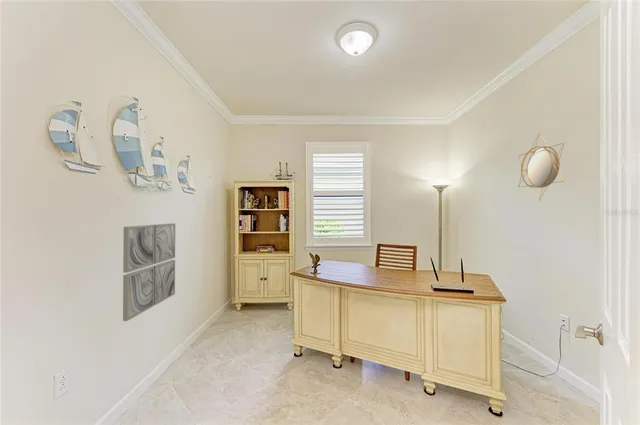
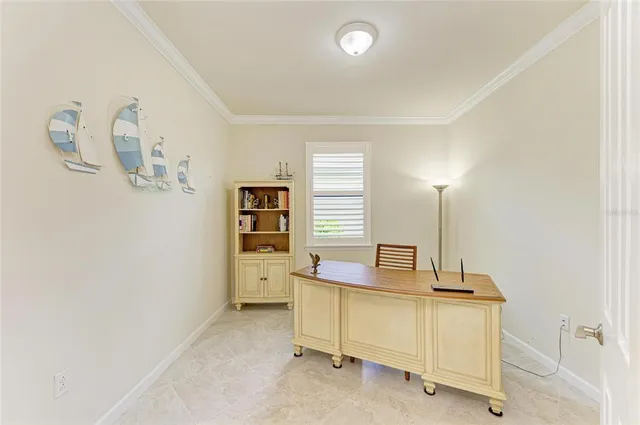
- home mirror [518,132,565,202]
- wall art [122,222,176,322]
